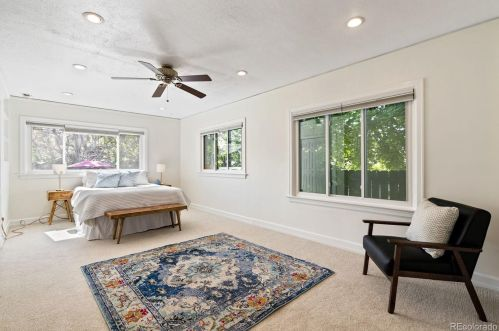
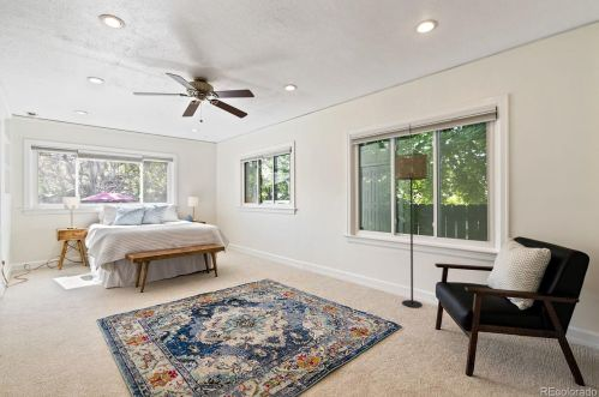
+ floor lamp [395,154,429,308]
